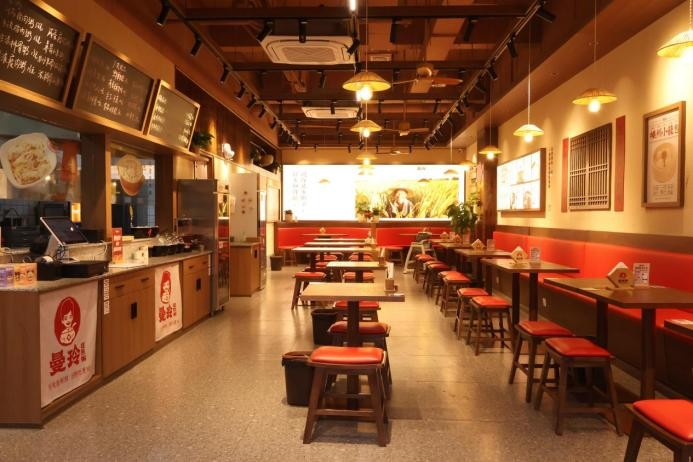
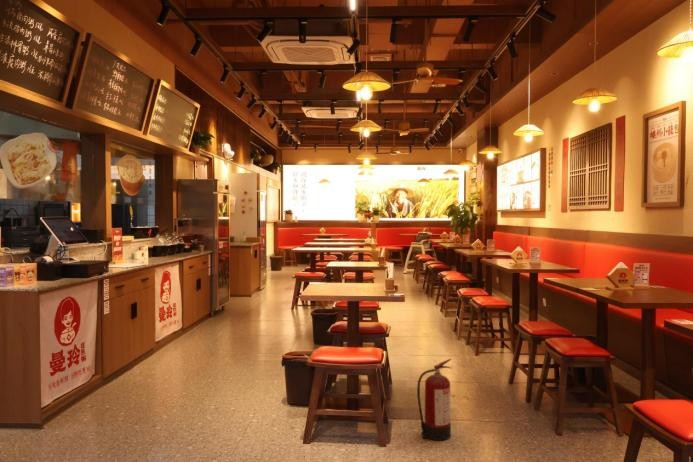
+ fire extinguisher [416,358,453,441]
